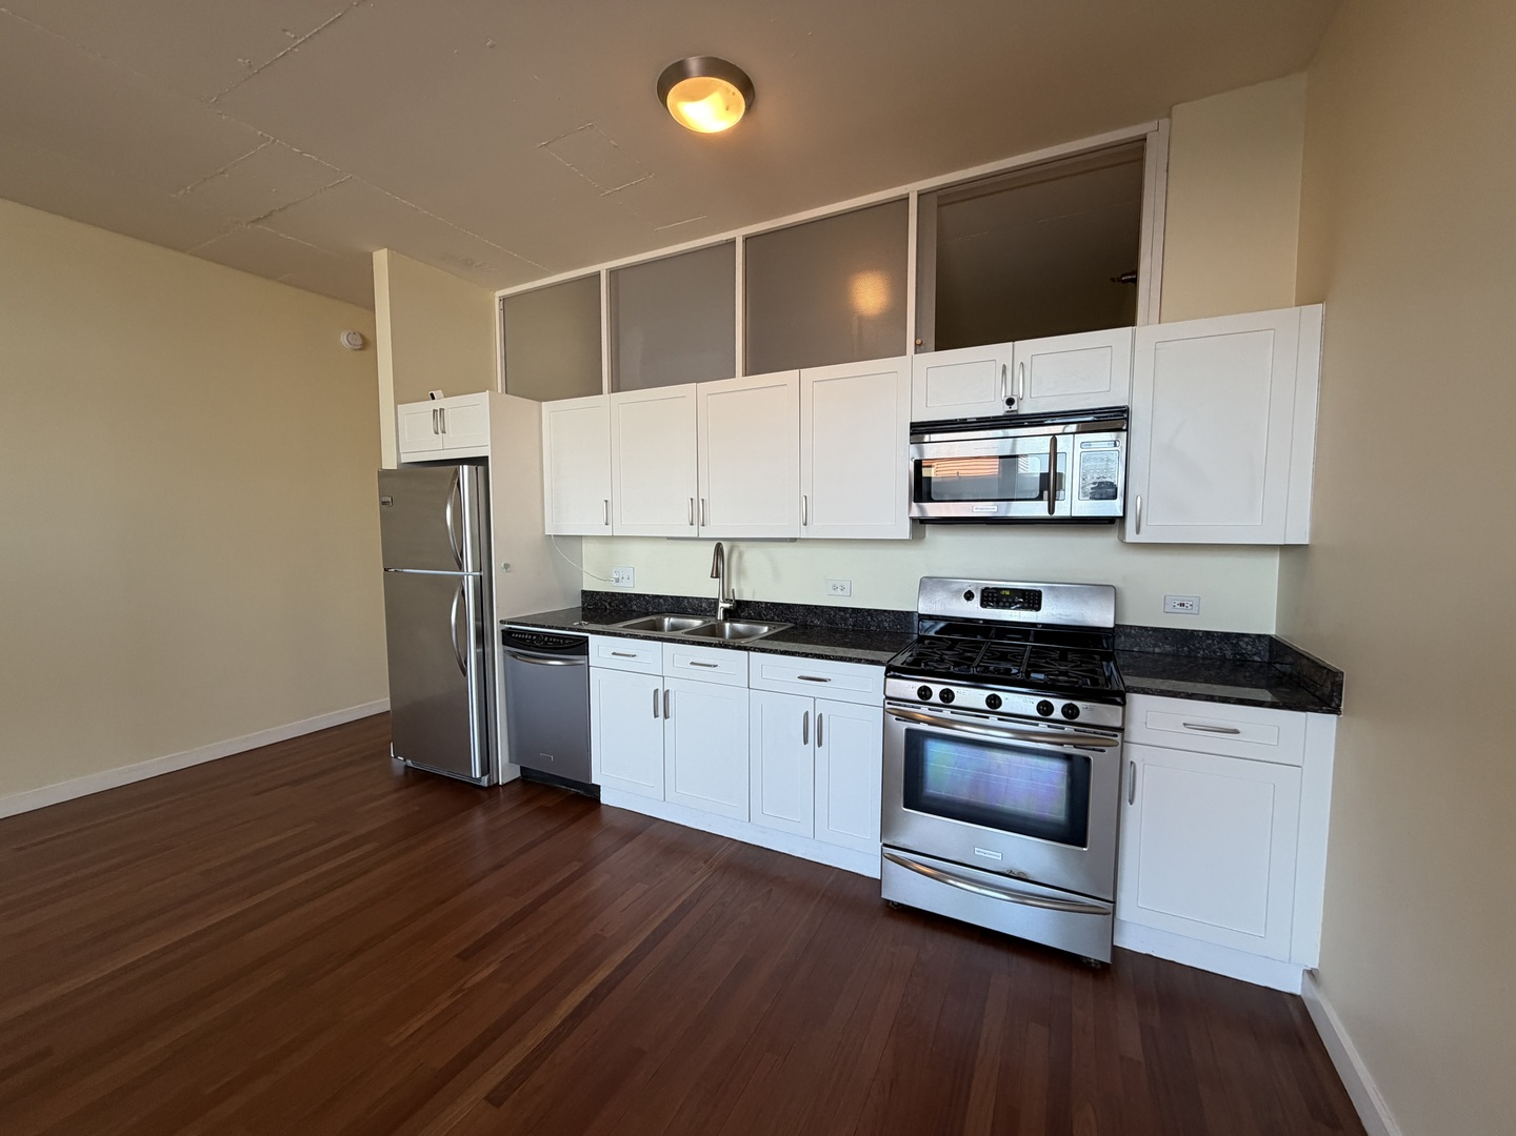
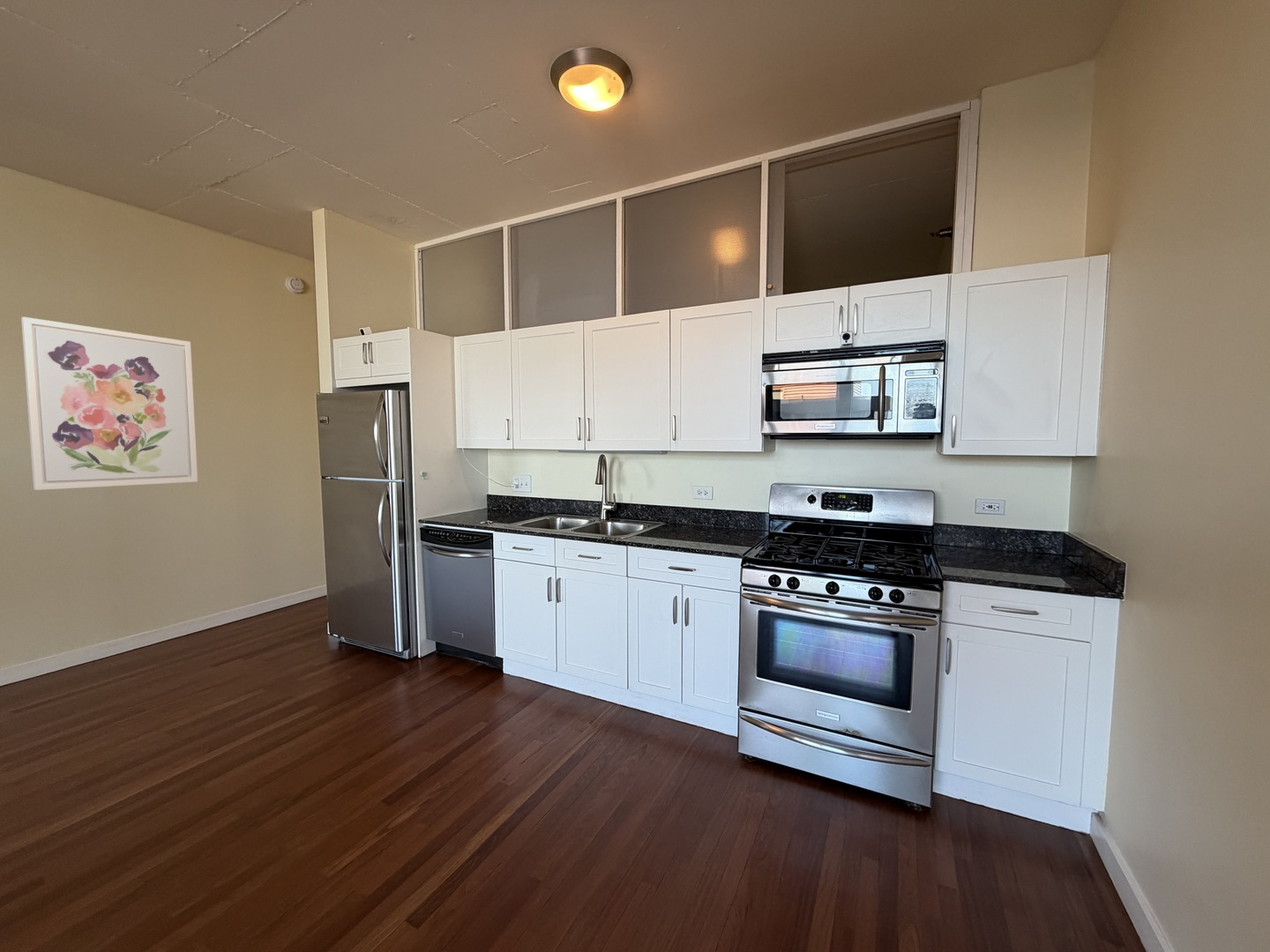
+ wall art [20,316,198,491]
